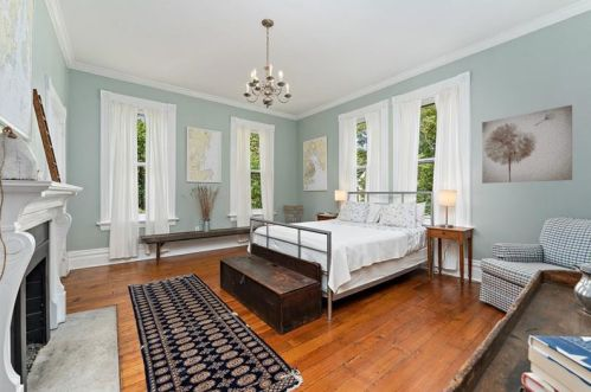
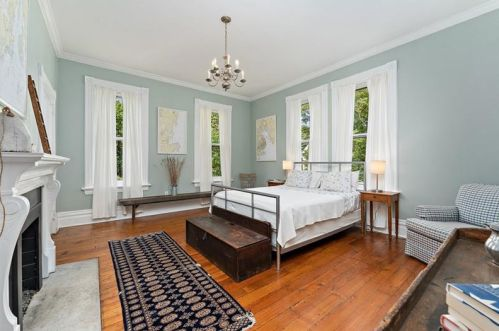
- wall art [481,104,573,185]
